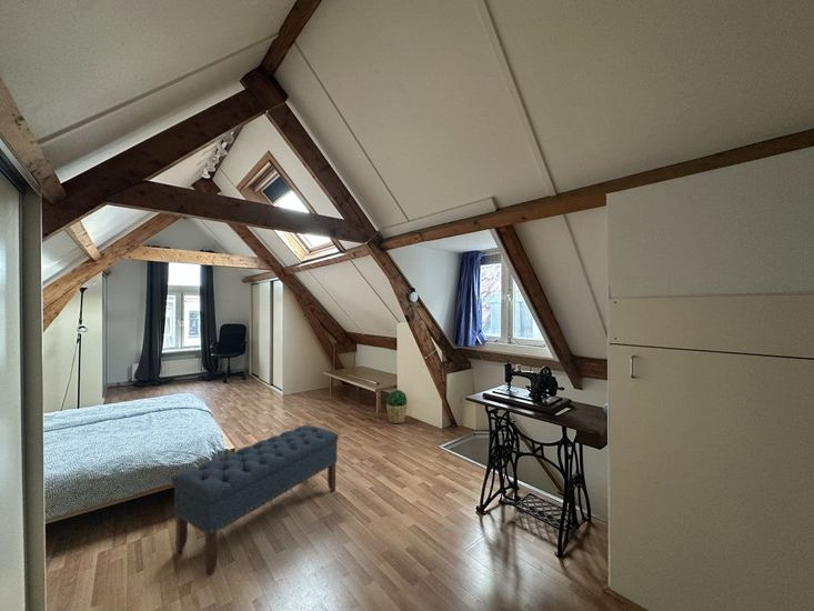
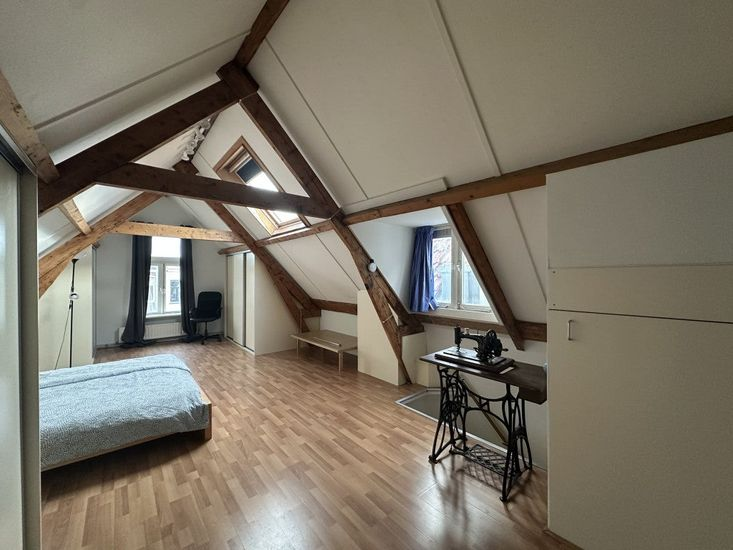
- potted plant [385,389,409,424]
- bench [171,424,340,577]
